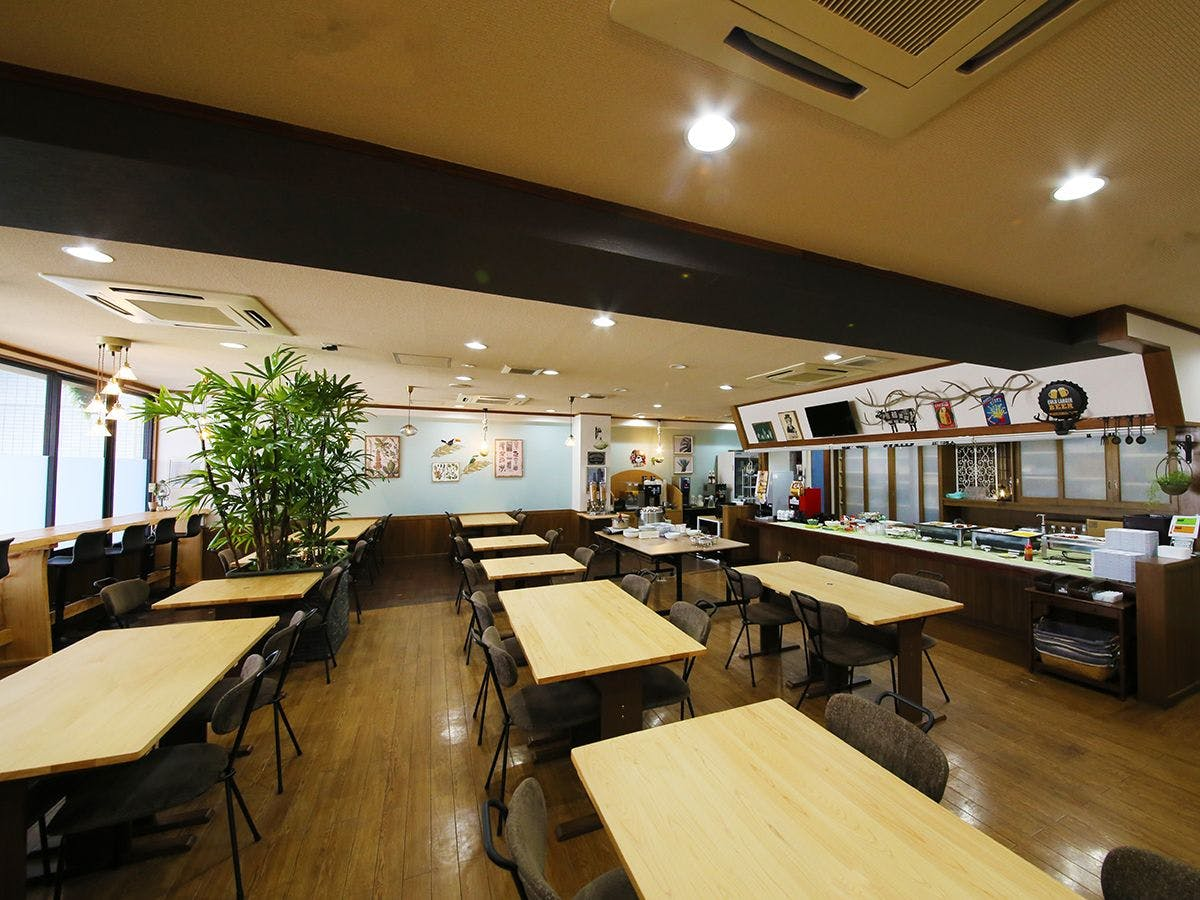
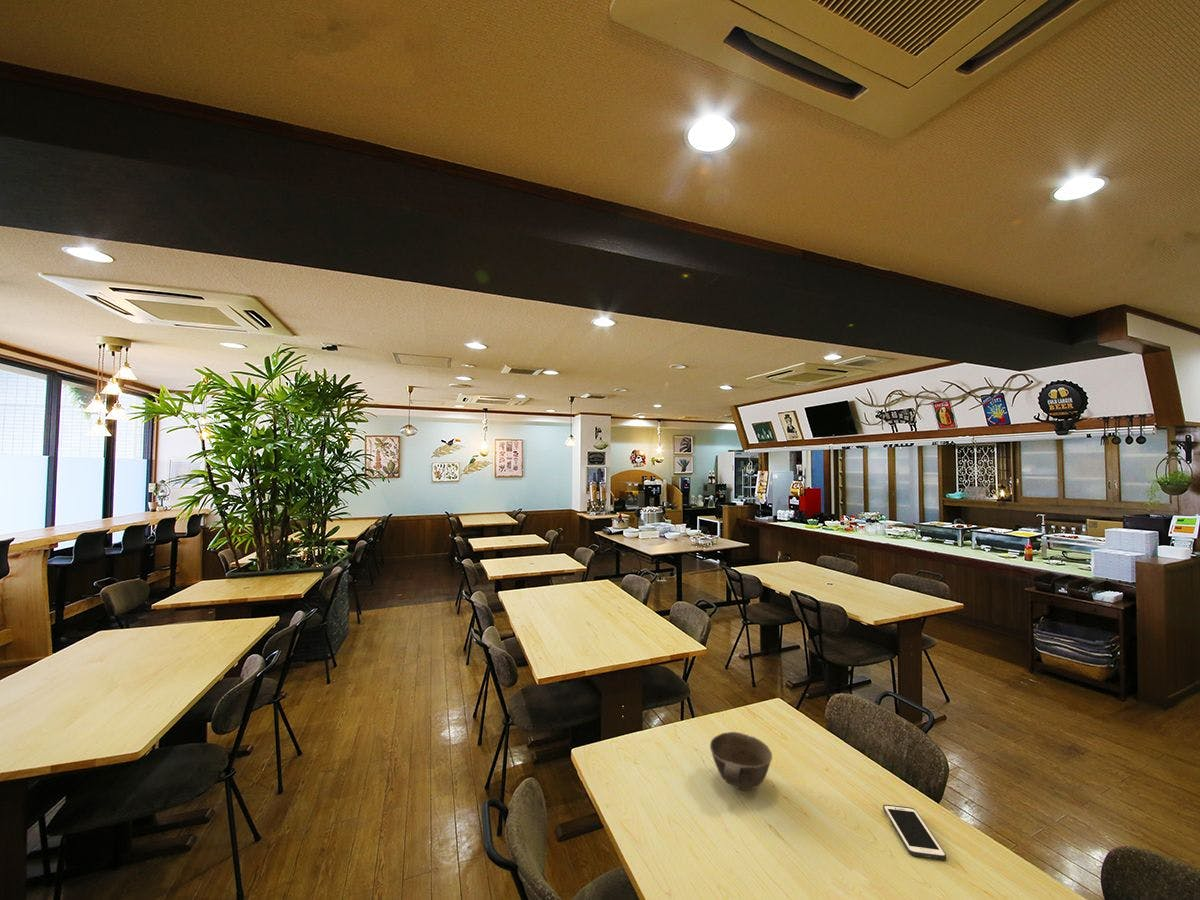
+ bowl [709,731,773,792]
+ cell phone [882,804,947,861]
